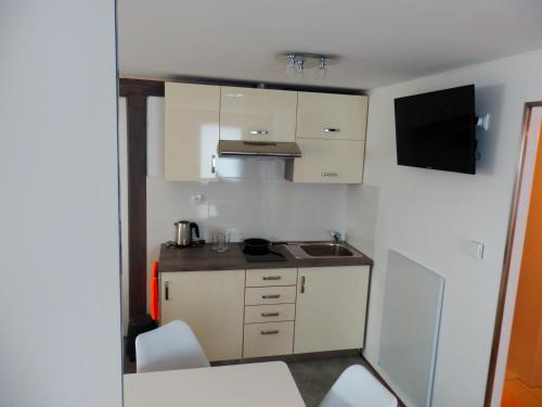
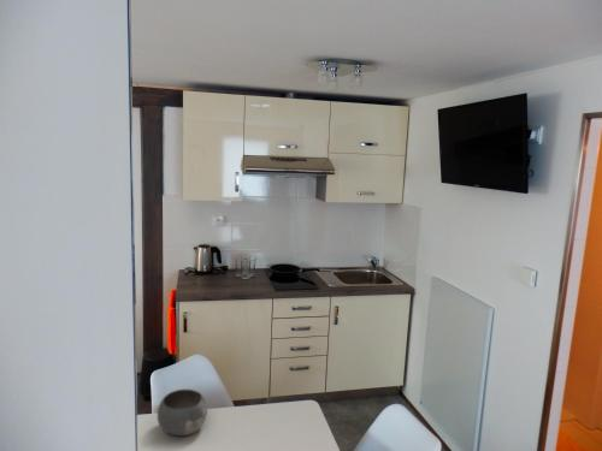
+ bowl [157,388,208,437]
